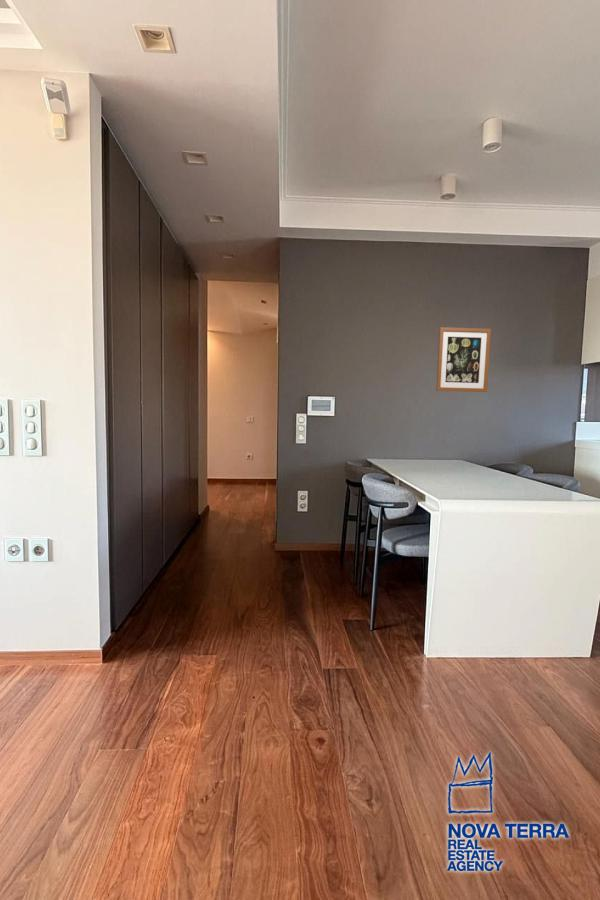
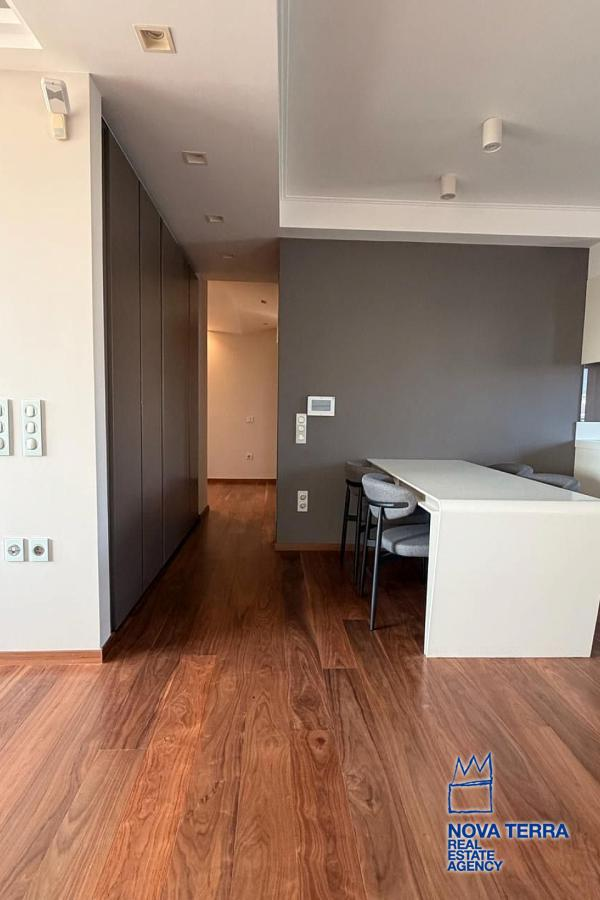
- wall art [435,326,492,393]
